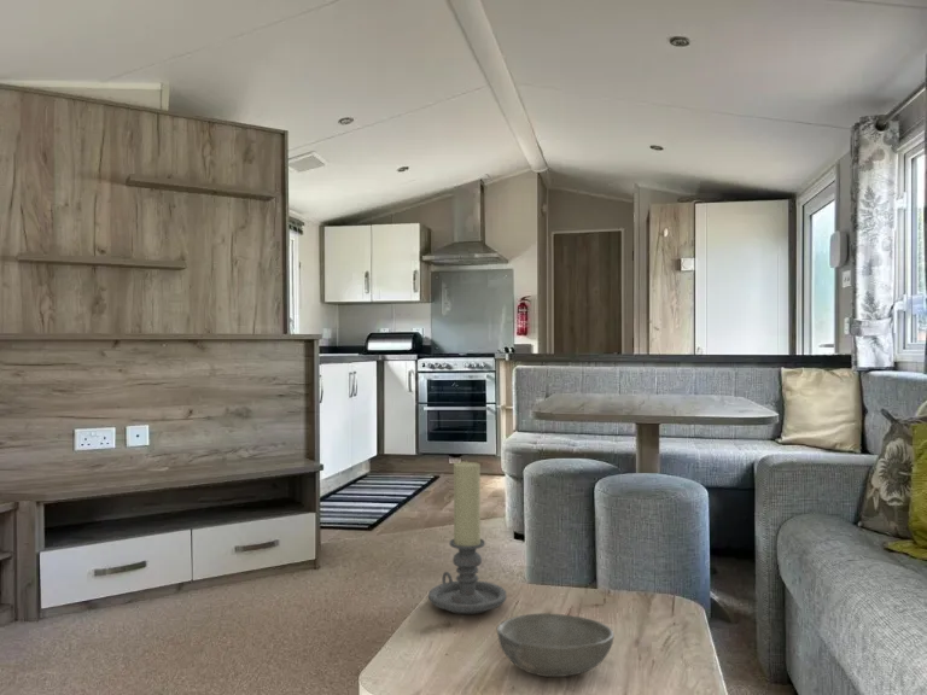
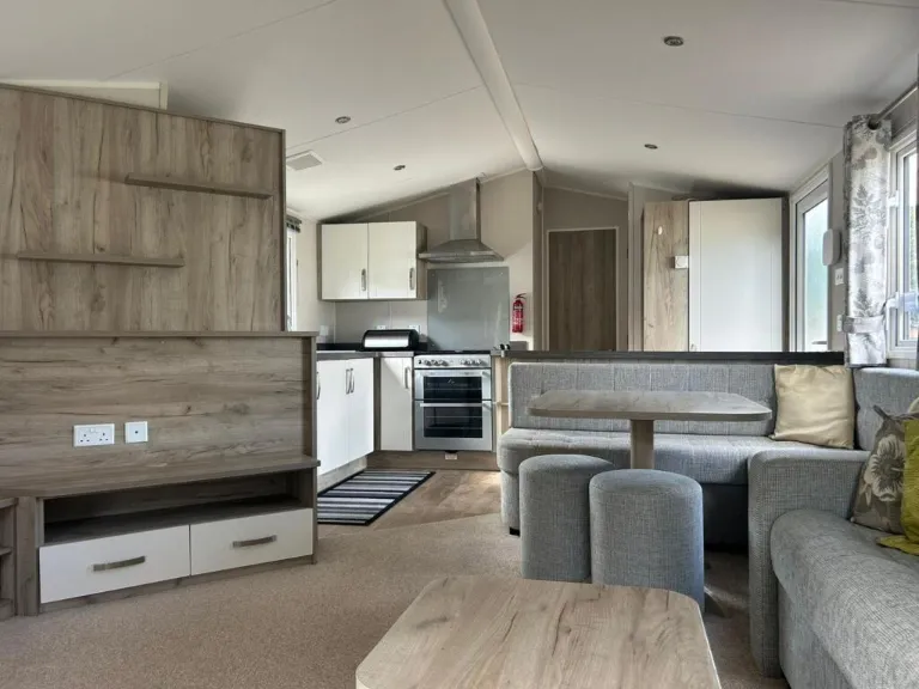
- candle holder [427,460,508,615]
- soup bowl [496,612,616,678]
